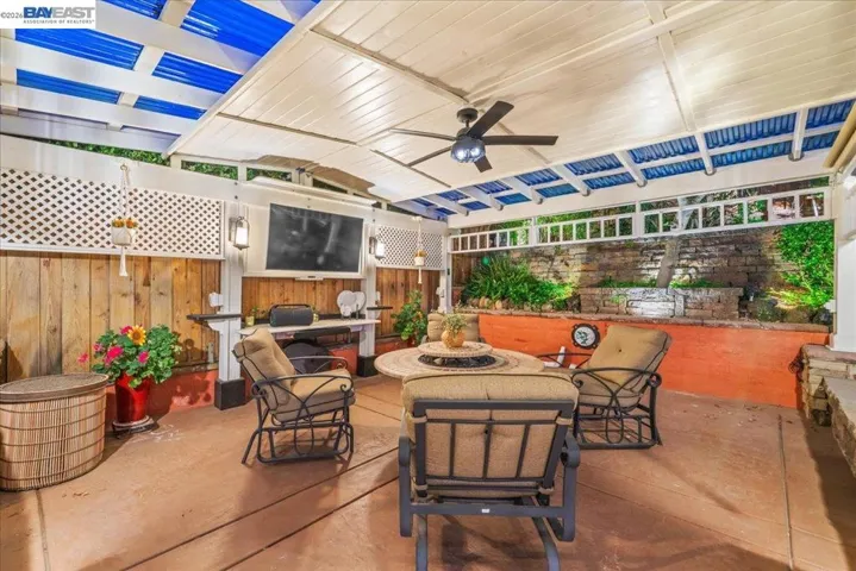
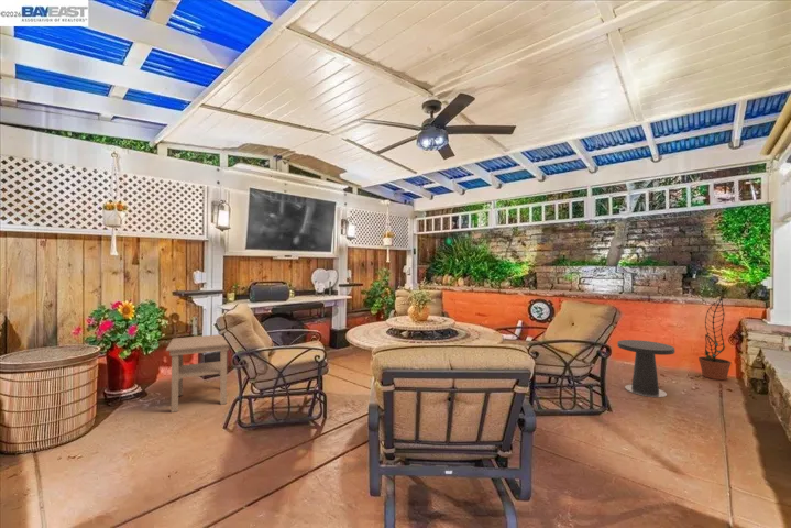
+ decorative plant [697,297,733,382]
+ side table [165,333,230,414]
+ side table [616,339,675,398]
